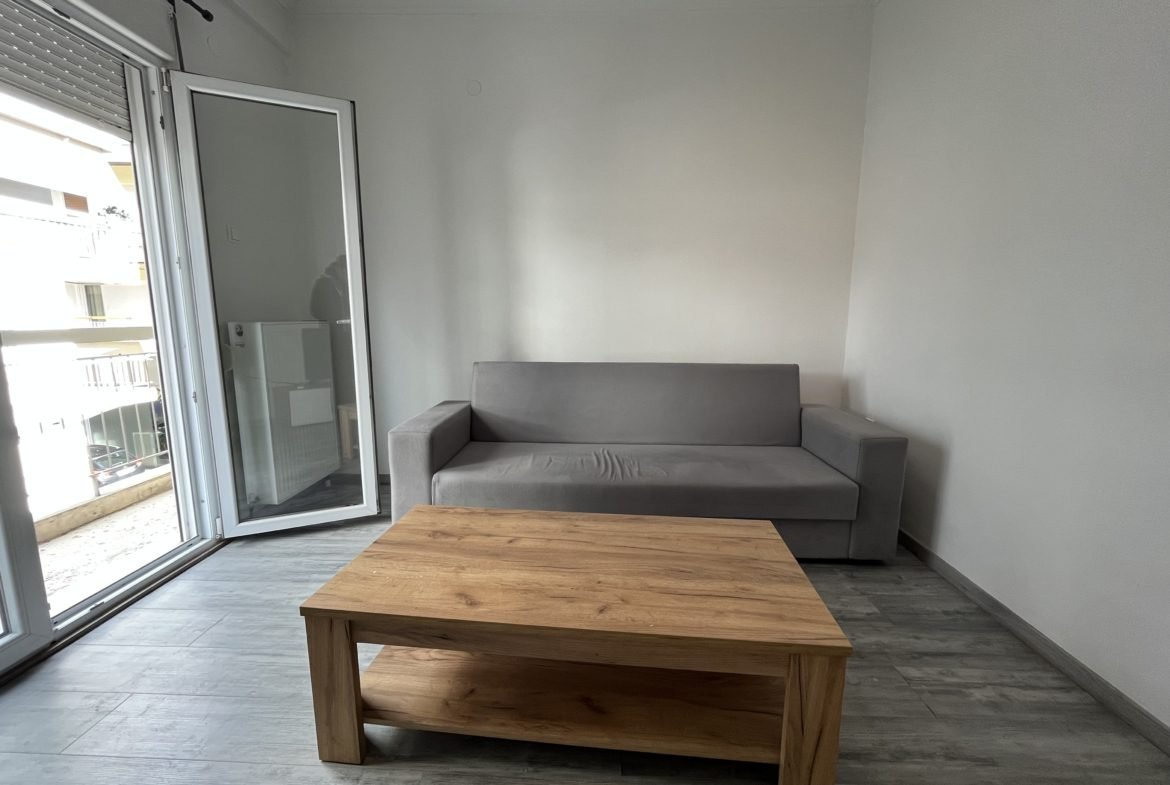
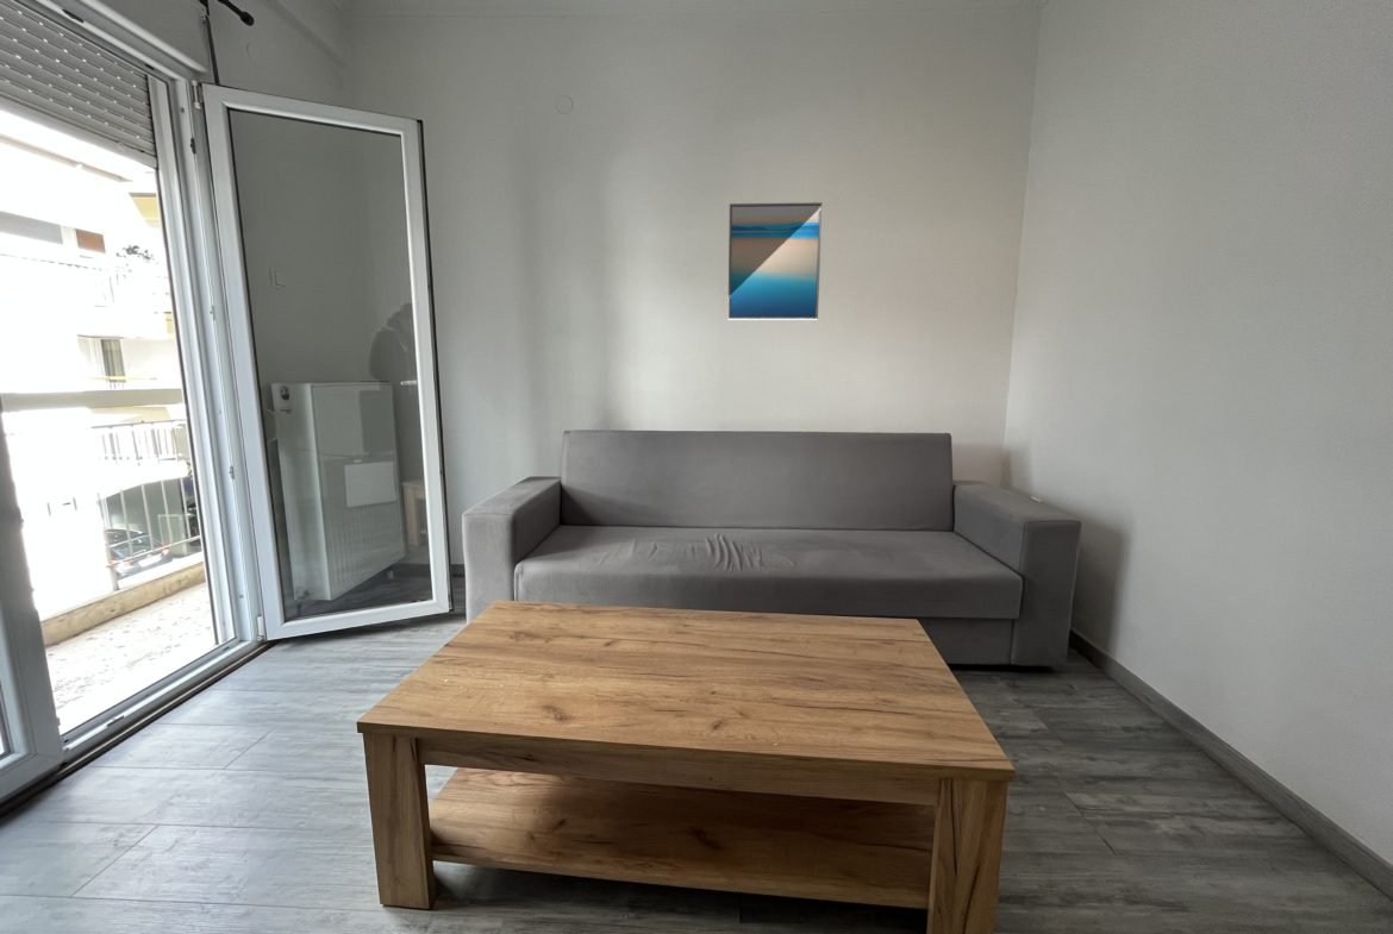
+ wall art [726,201,824,321]
